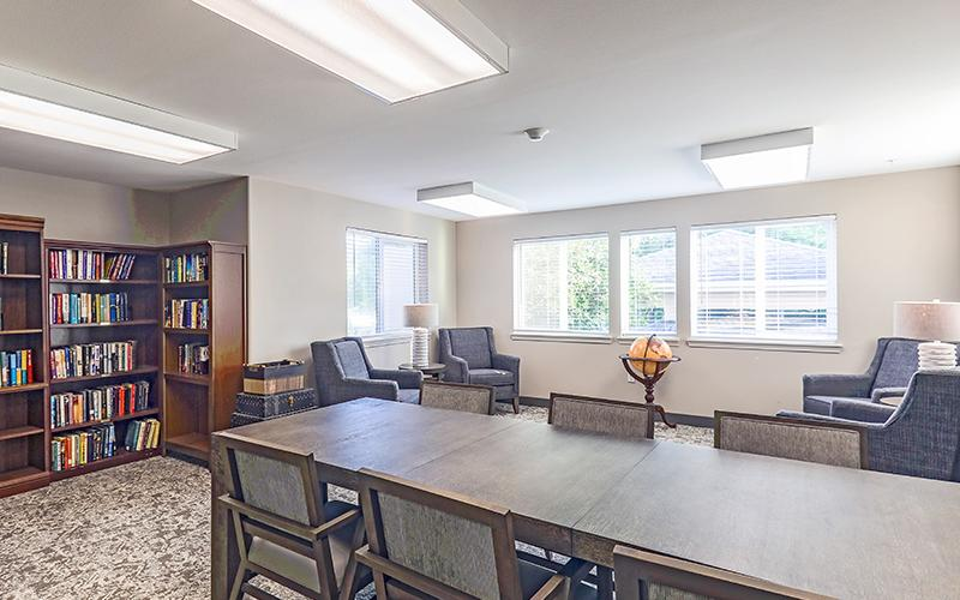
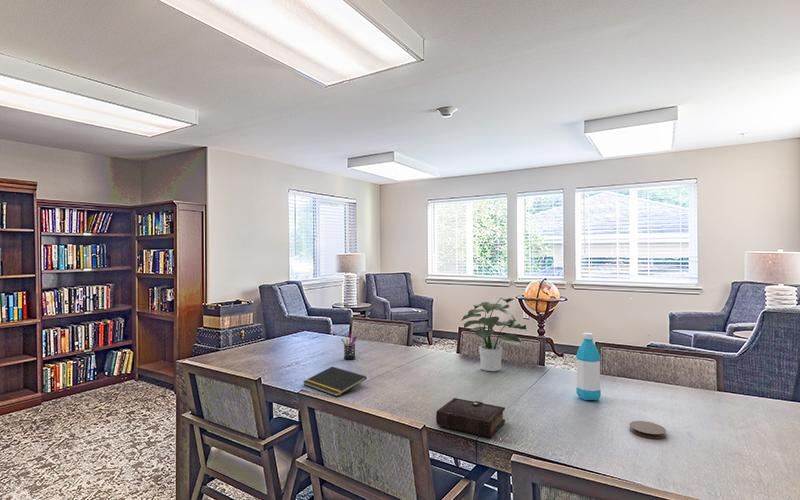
+ coaster [629,420,667,440]
+ pen holder [340,333,358,361]
+ book [435,397,513,443]
+ potted plant [460,296,531,372]
+ water bottle [575,332,602,401]
+ notepad [302,366,368,397]
